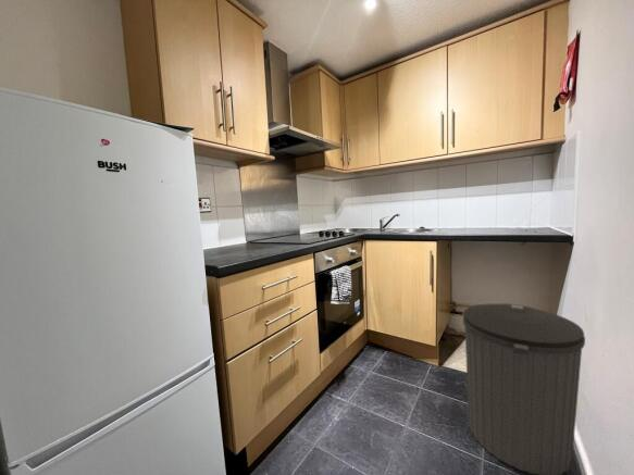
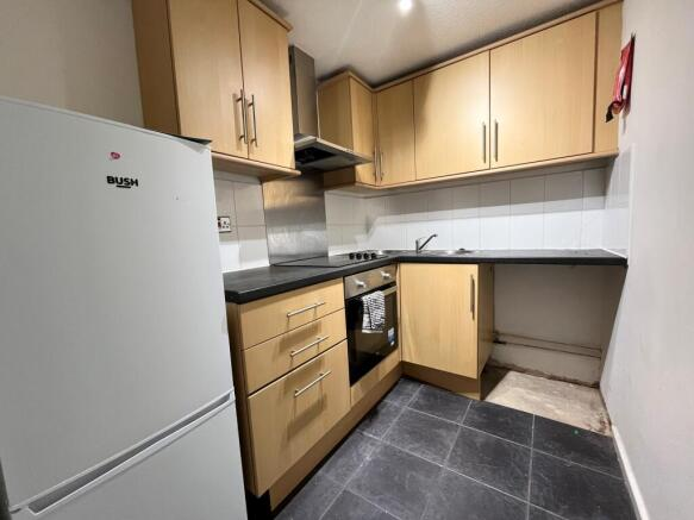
- trash can [462,302,586,475]
